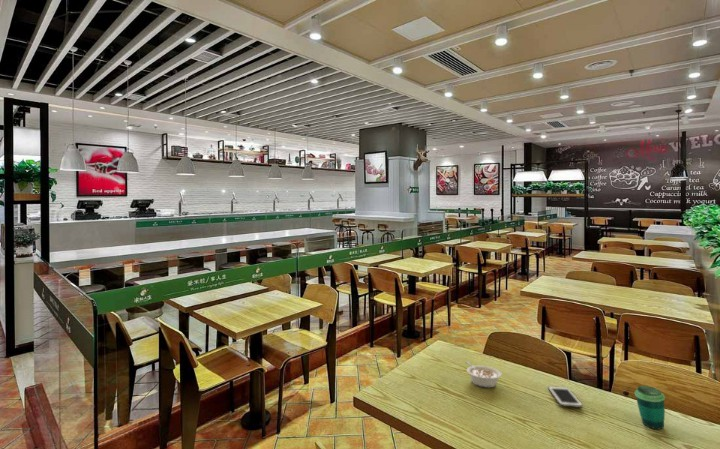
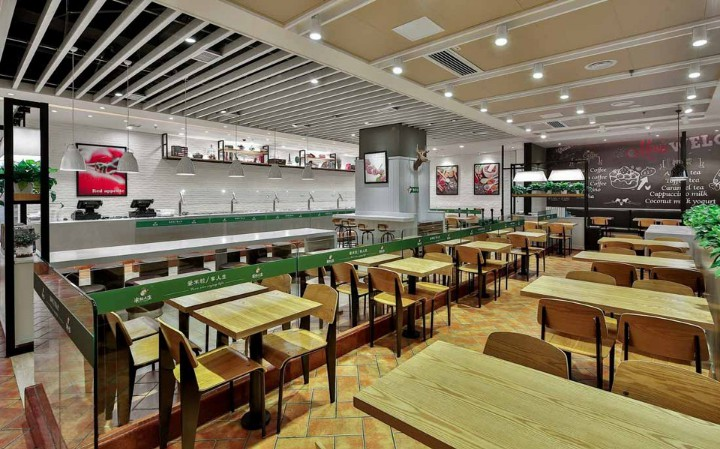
- legume [465,360,503,389]
- cup [634,385,666,430]
- cell phone [547,385,584,409]
